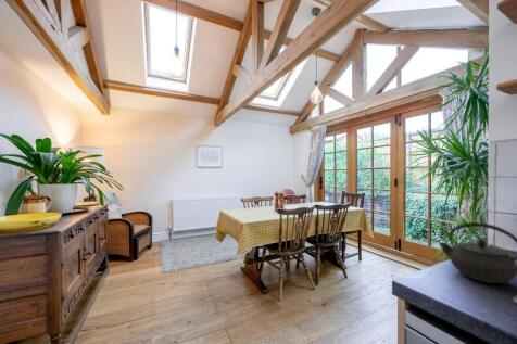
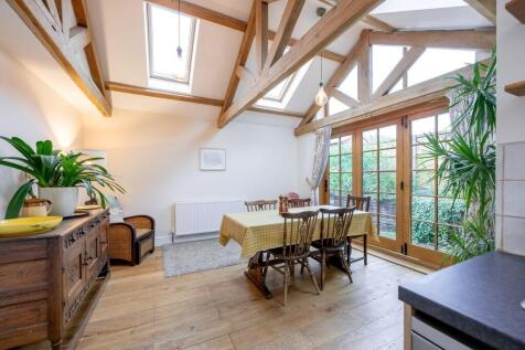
- kettle [438,221,517,284]
